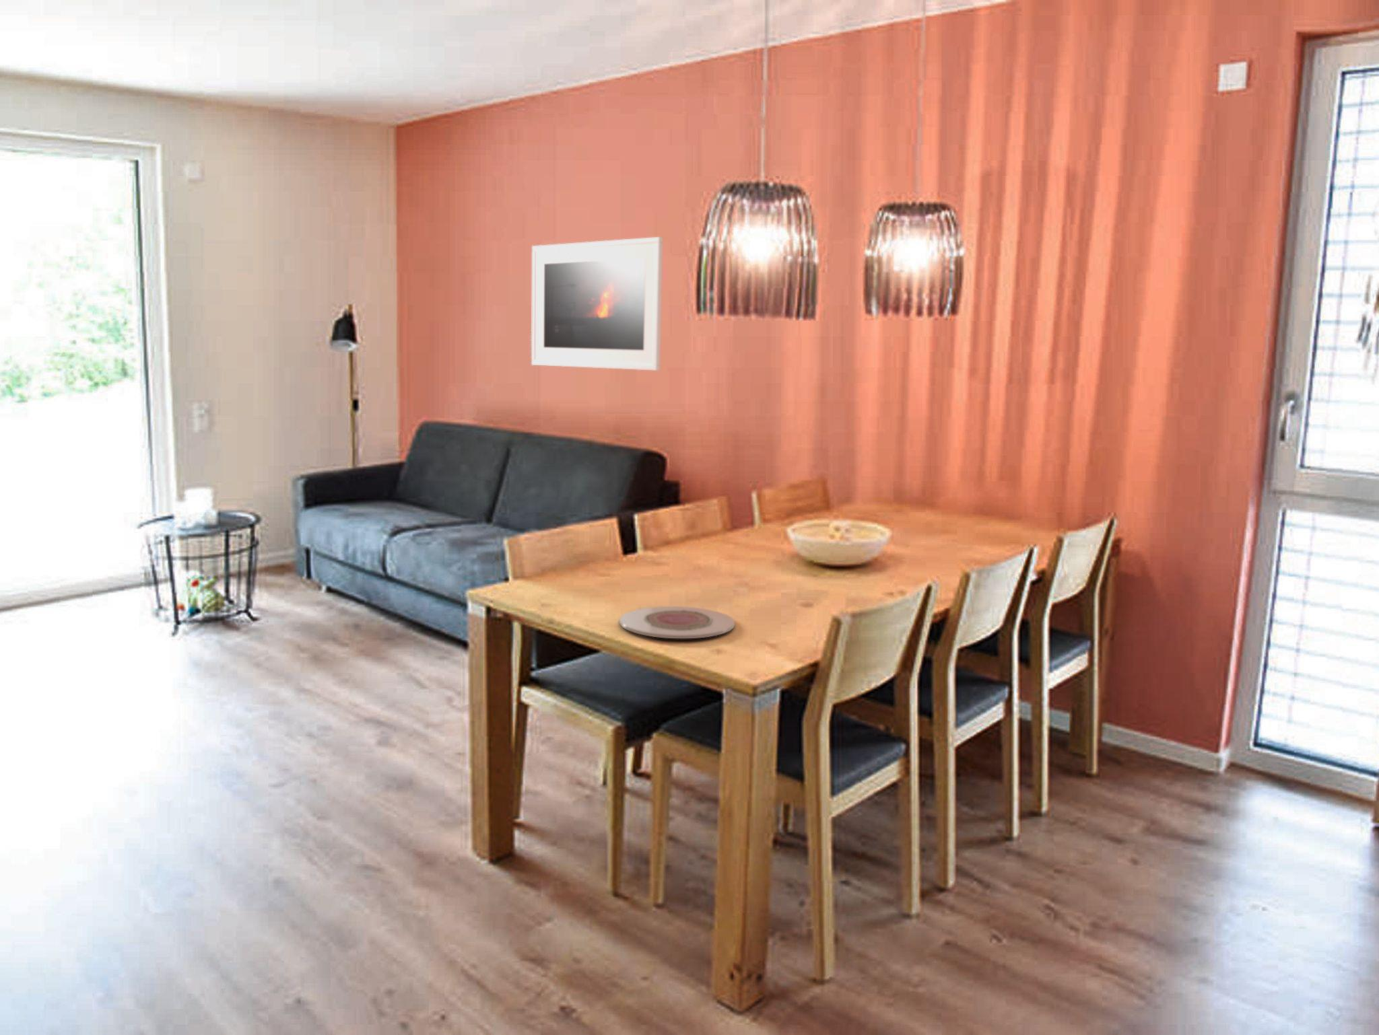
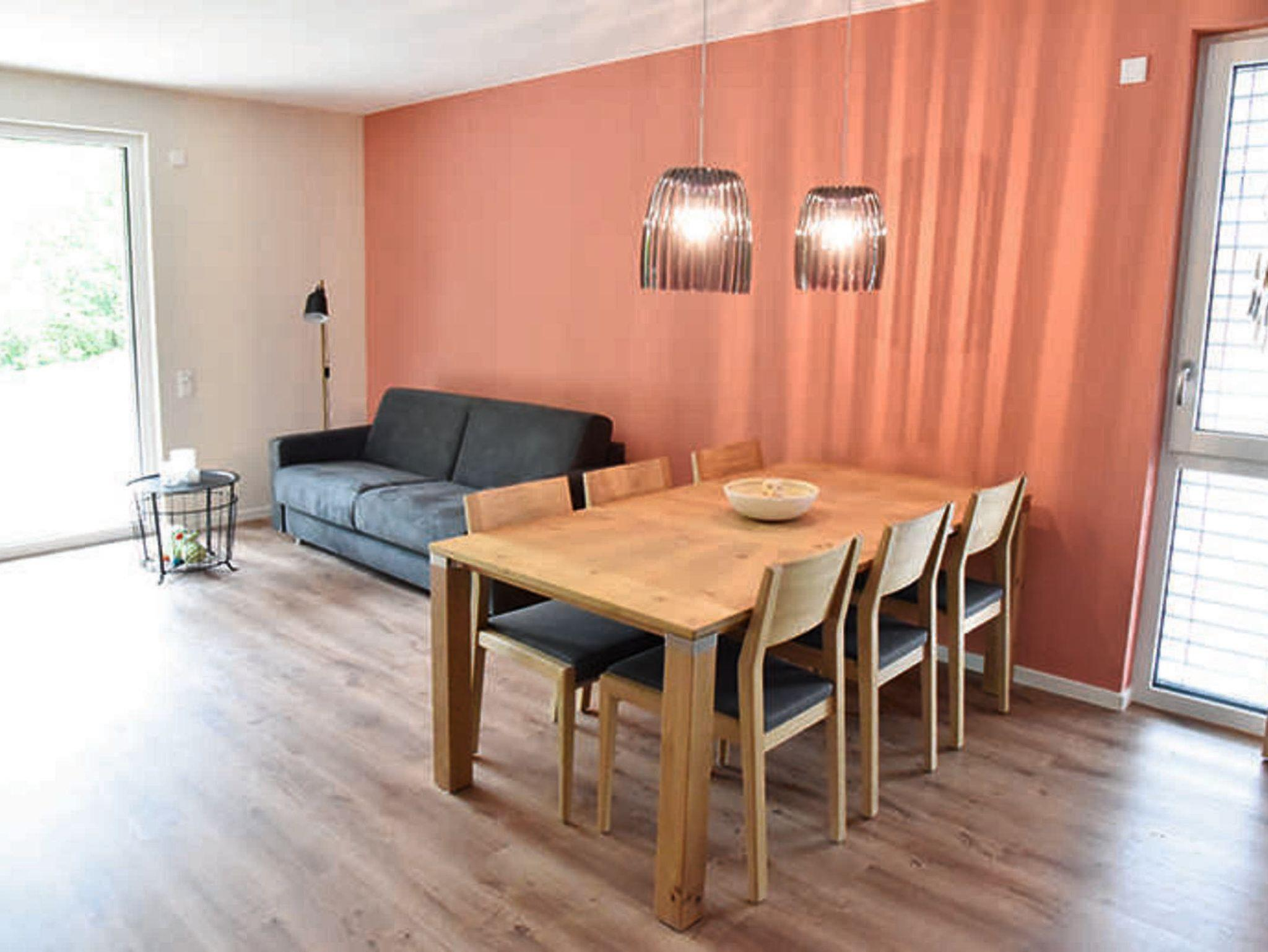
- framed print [531,236,663,372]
- plate [619,606,735,639]
